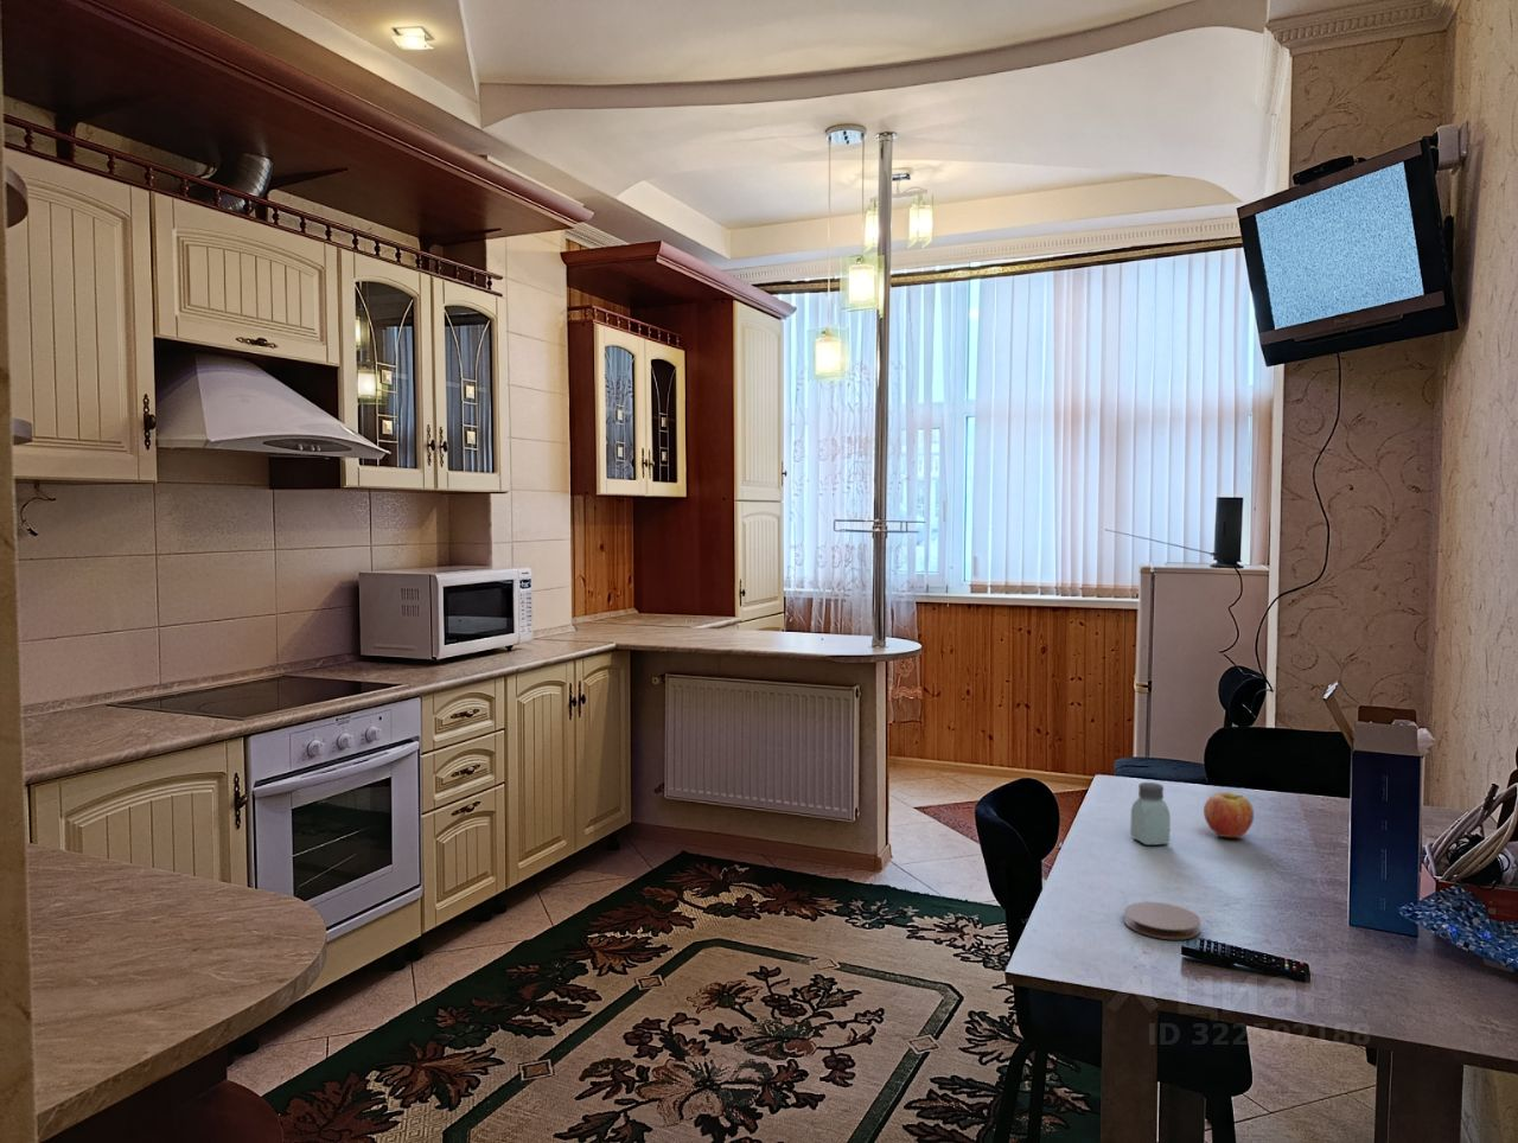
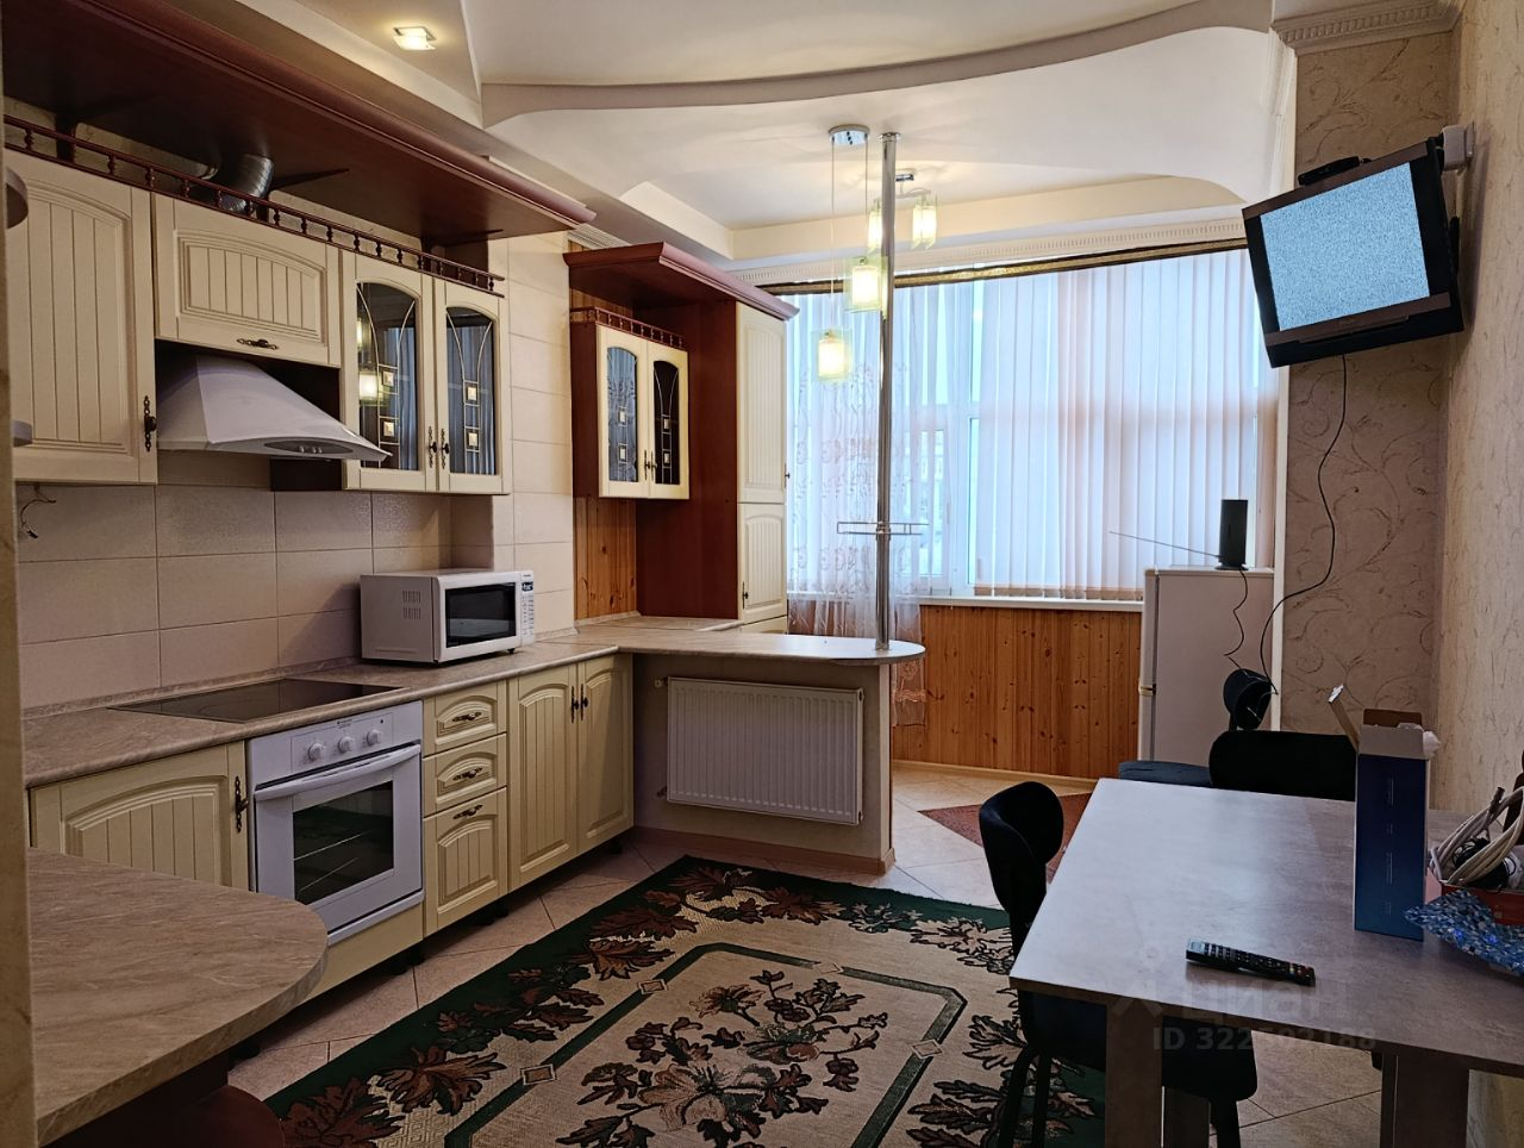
- coaster [1123,902,1201,940]
- saltshaker [1129,782,1172,846]
- fruit [1202,791,1255,838]
